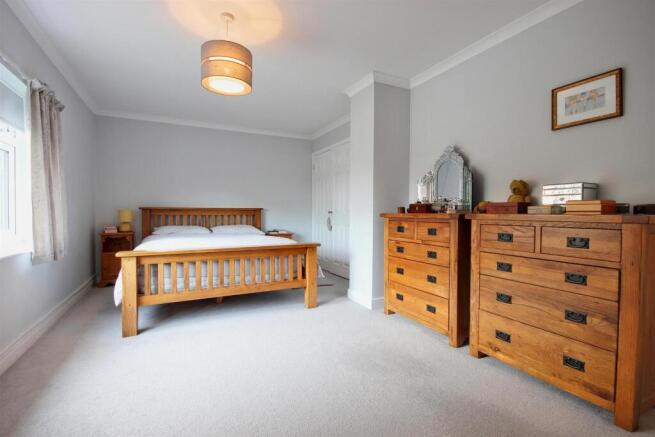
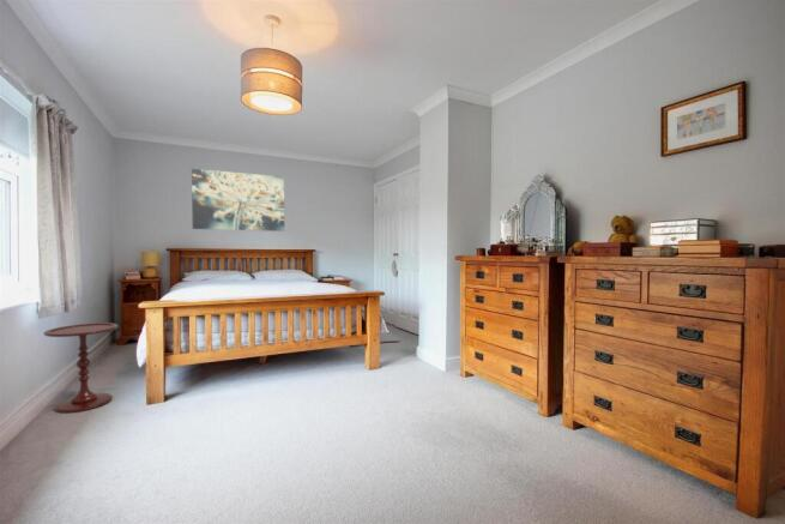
+ side table [43,321,120,414]
+ wall art [191,168,285,233]
